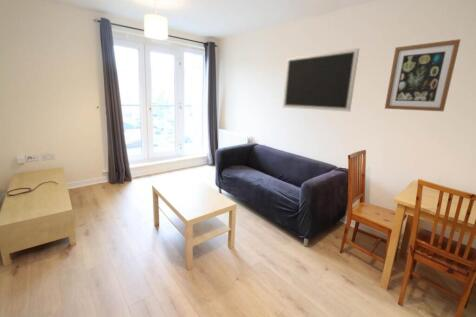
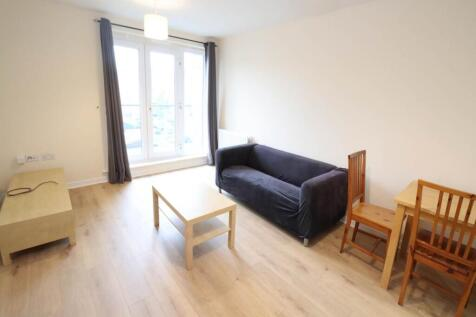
- wall art [384,38,461,112]
- chalkboard [282,47,360,112]
